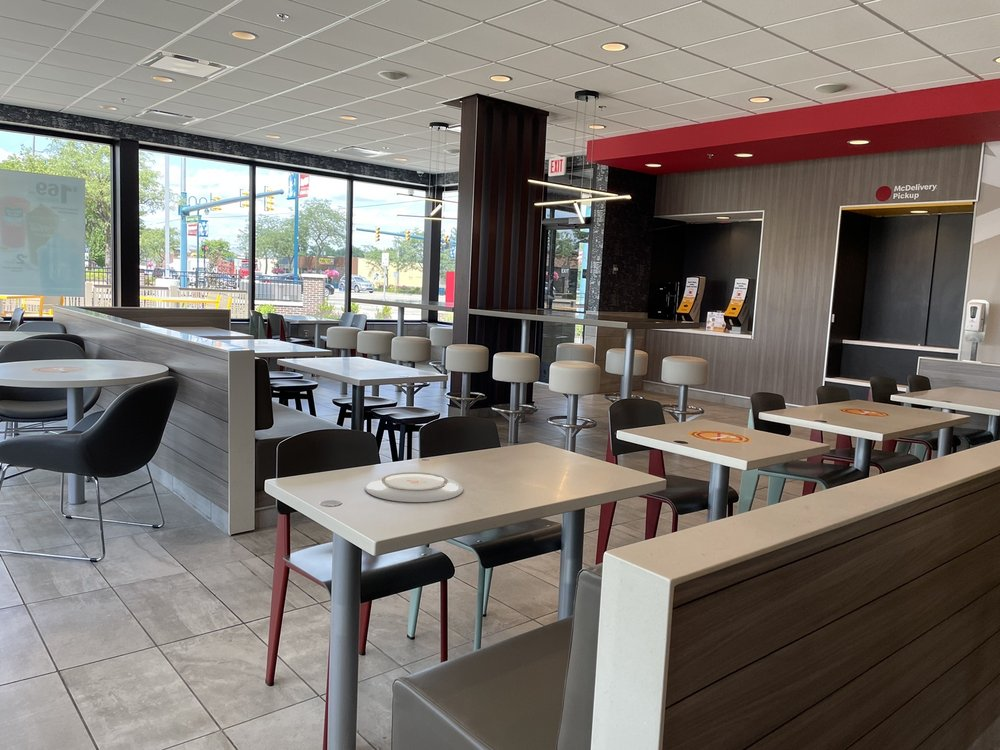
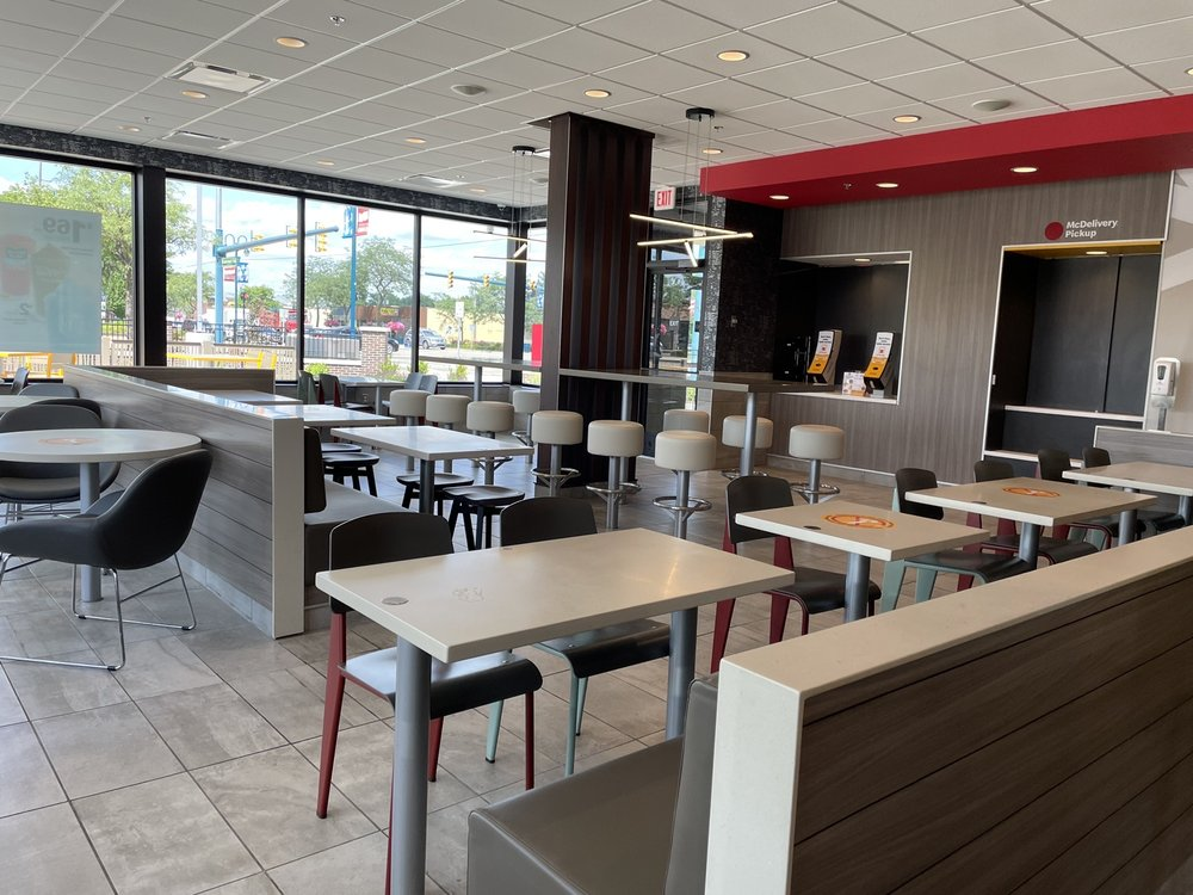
- plate [364,471,464,503]
